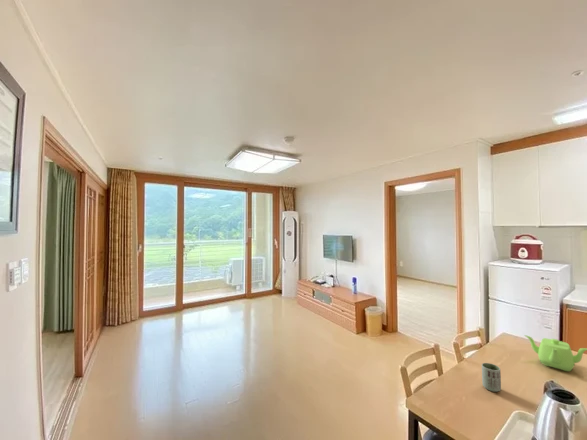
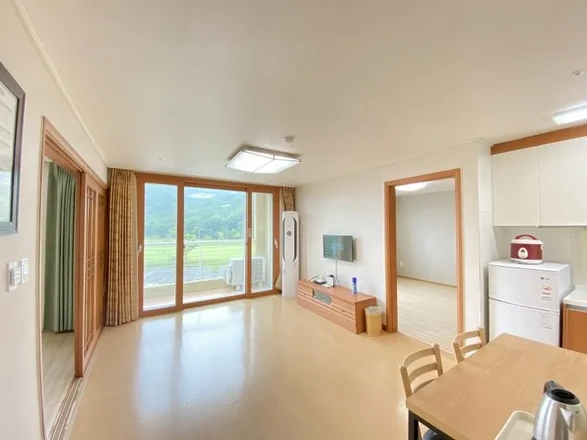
- teapot [523,334,587,372]
- cup [481,362,502,393]
